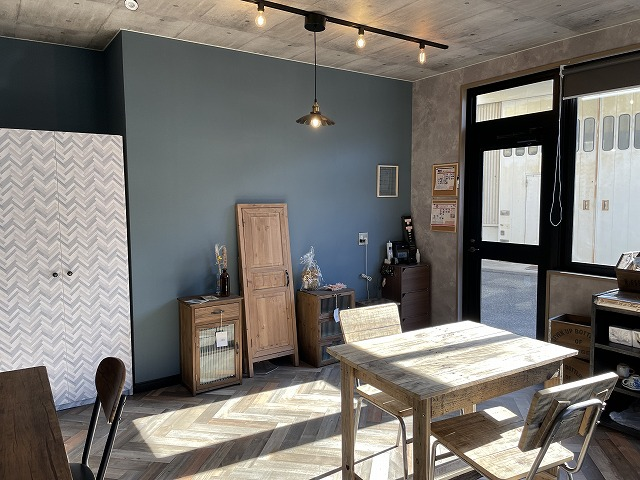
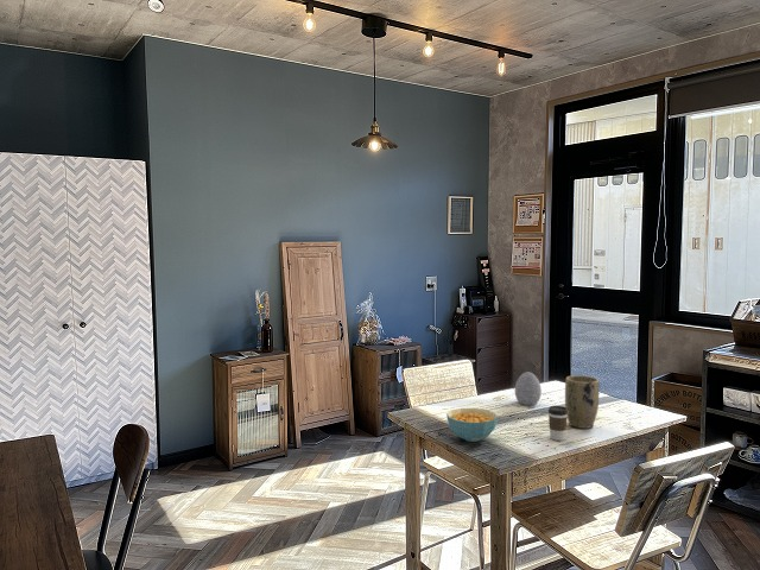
+ cereal bowl [445,407,499,443]
+ coffee cup [547,405,568,442]
+ plant pot [564,374,601,430]
+ decorative egg [514,370,543,406]
